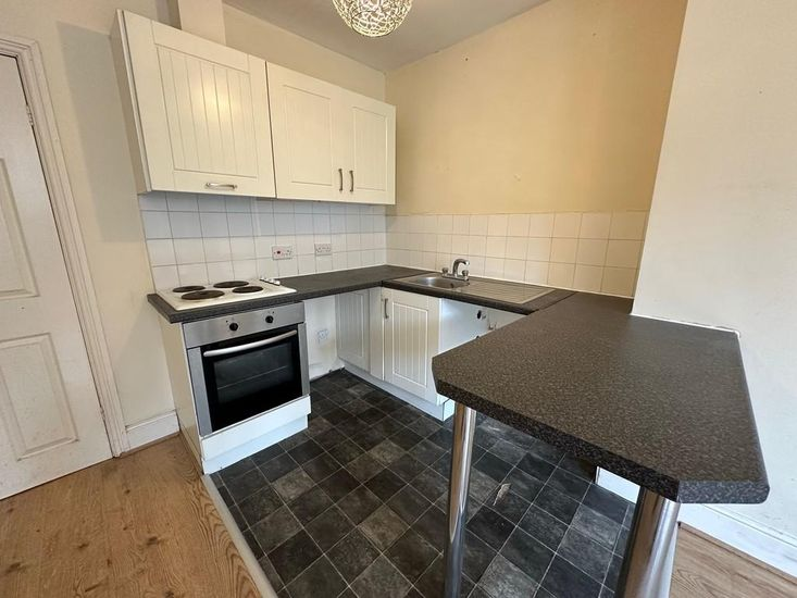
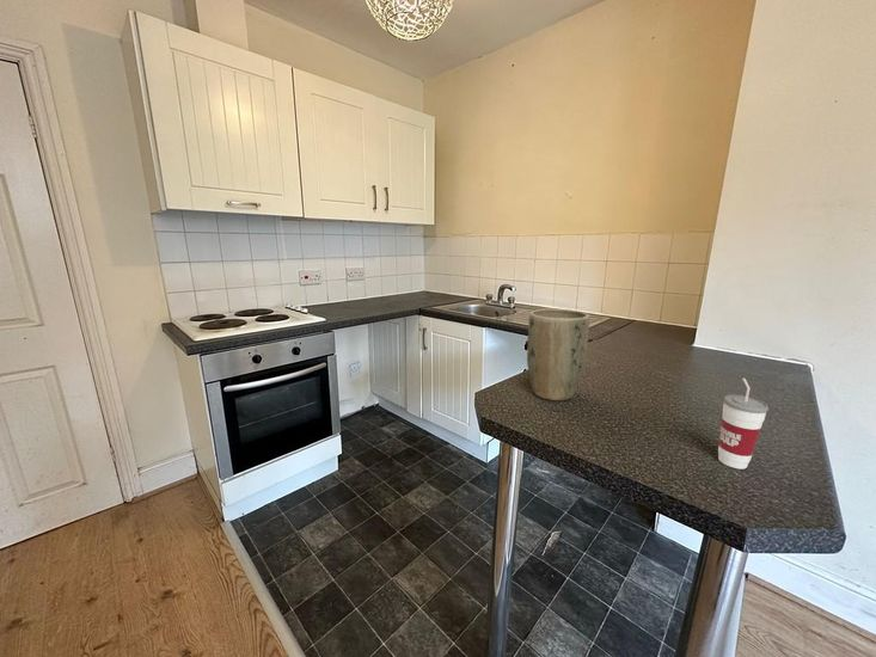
+ plant pot [526,308,590,401]
+ cup [717,377,770,471]
